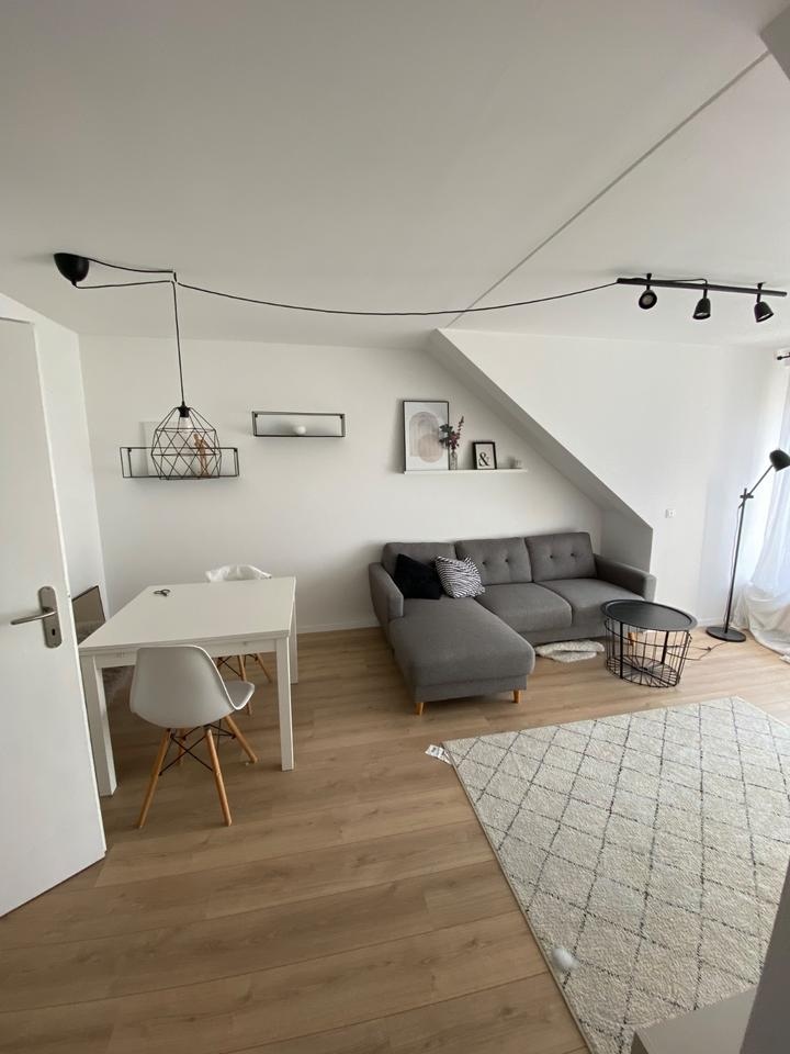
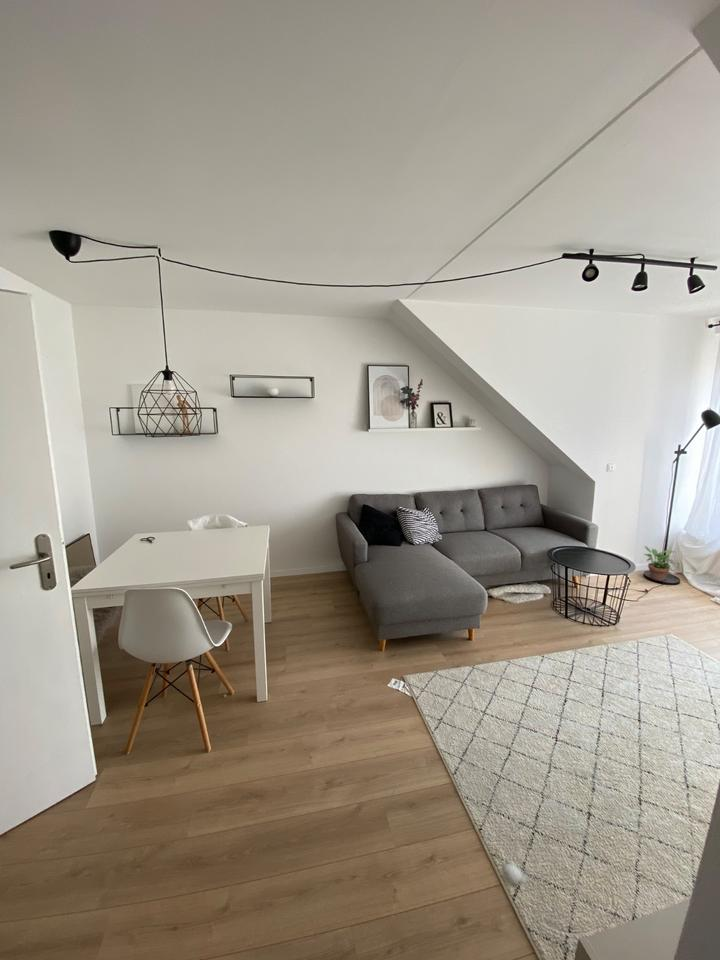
+ potted plant [643,545,677,582]
